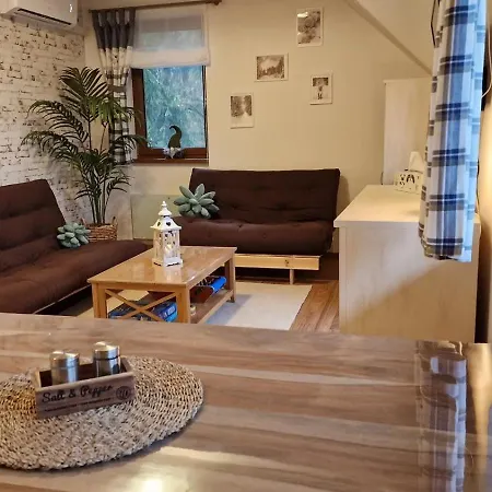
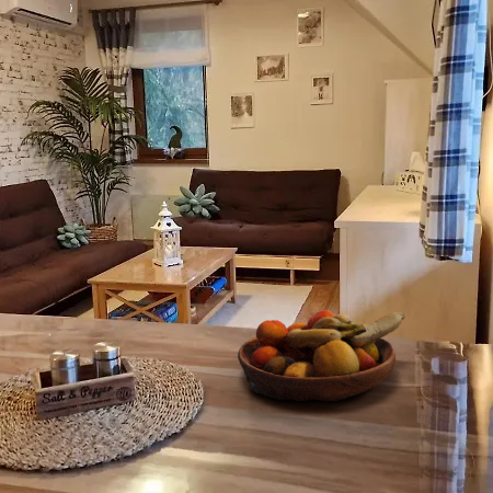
+ fruit bowl [237,309,405,402]
